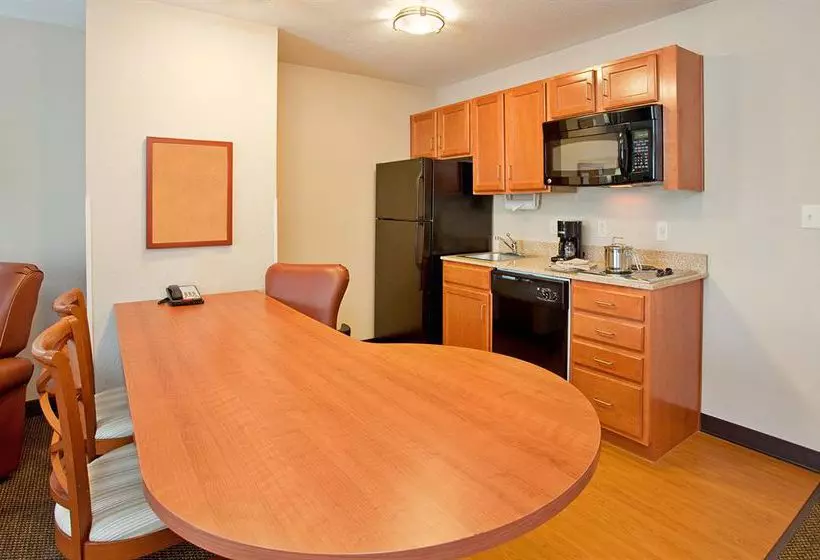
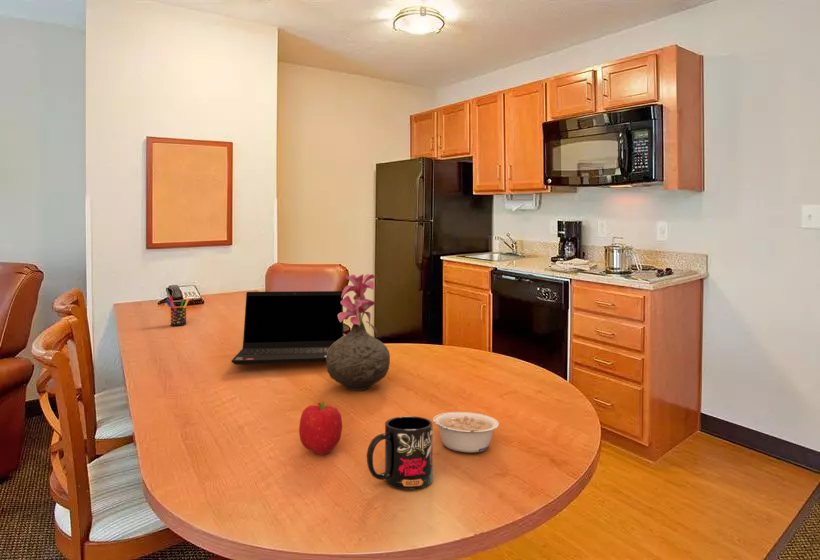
+ vase [325,273,391,391]
+ pen holder [165,295,190,327]
+ fruit [298,401,343,456]
+ mug [366,415,434,491]
+ laptop computer [230,290,345,365]
+ legume [432,411,500,454]
